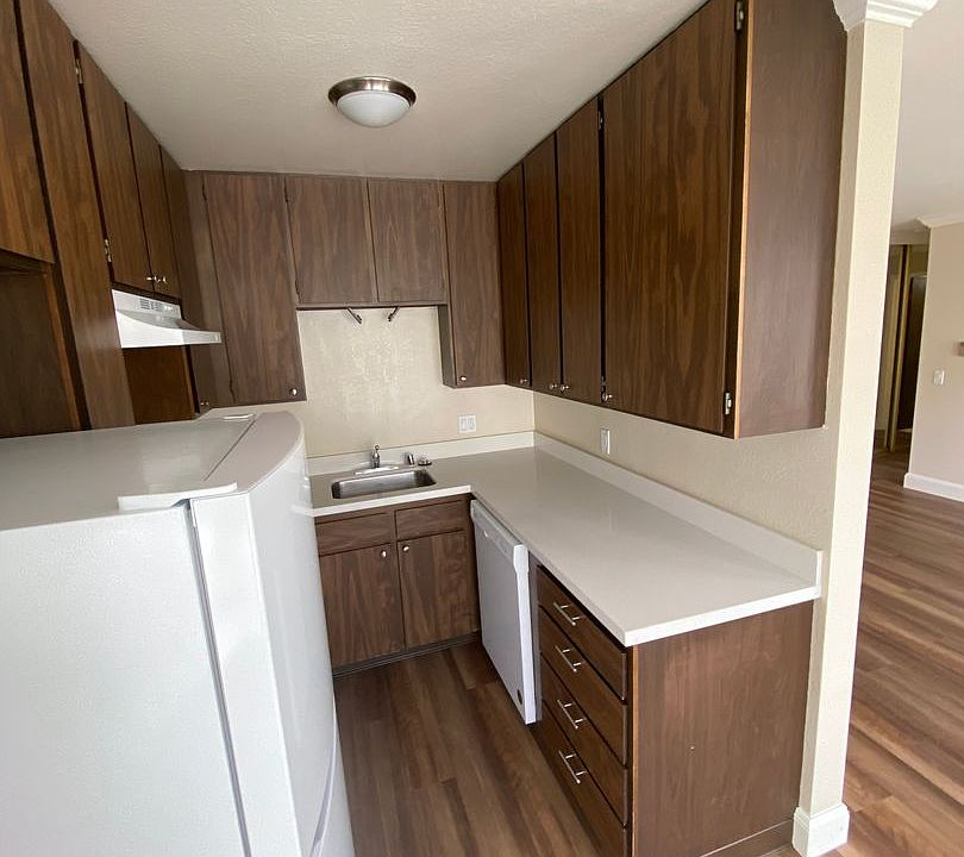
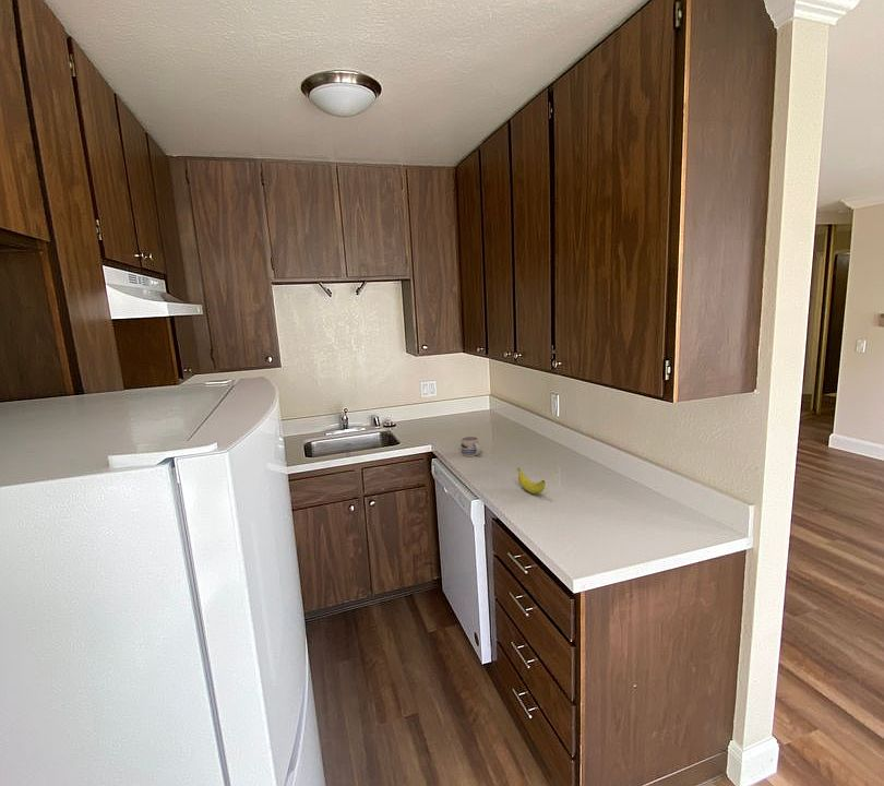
+ banana [516,466,547,495]
+ mug [461,436,481,457]
